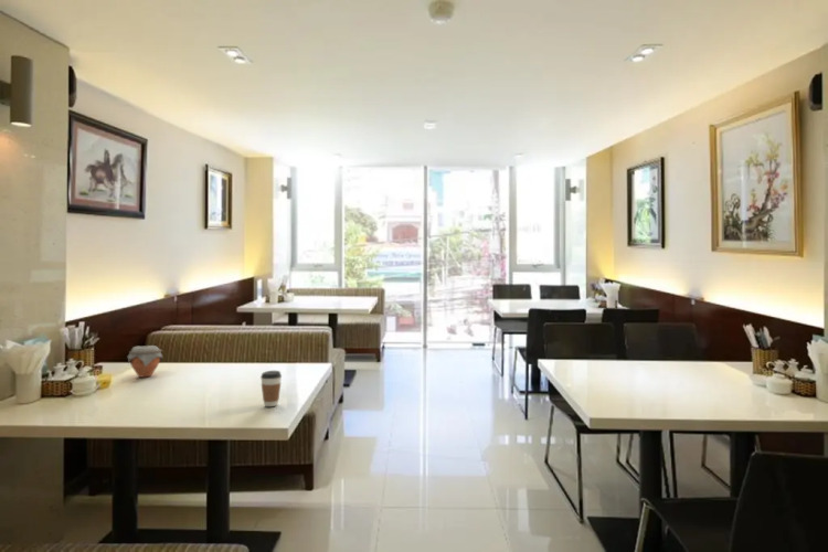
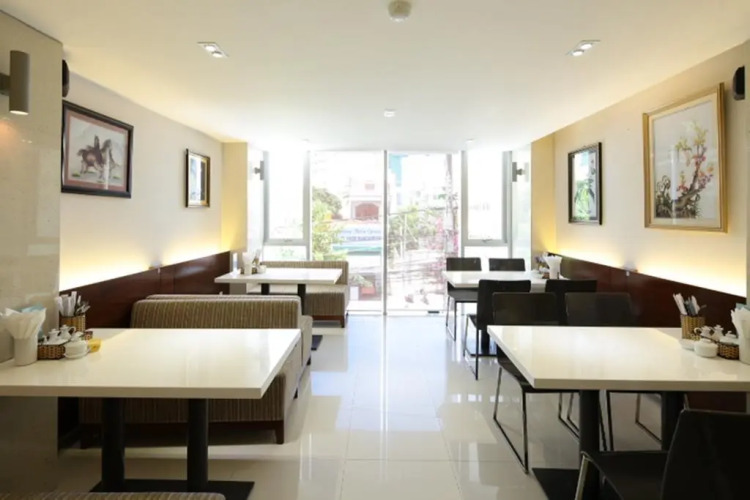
- coffee cup [259,370,283,407]
- jar [126,344,163,379]
